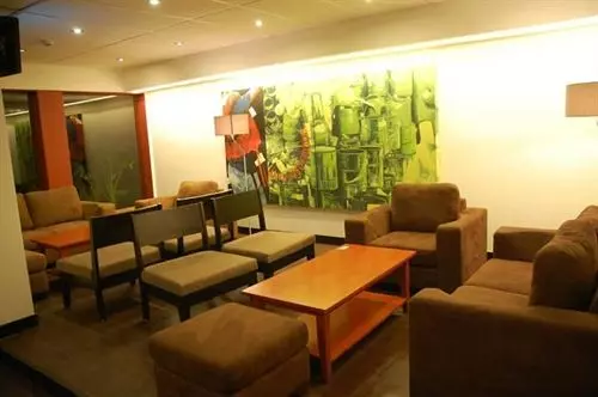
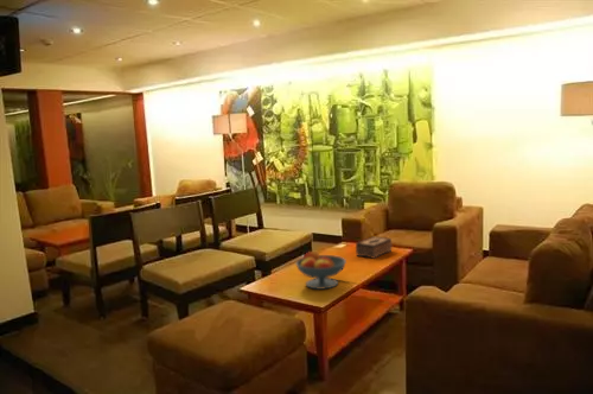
+ tissue box [355,235,393,260]
+ fruit bowl [294,250,347,291]
